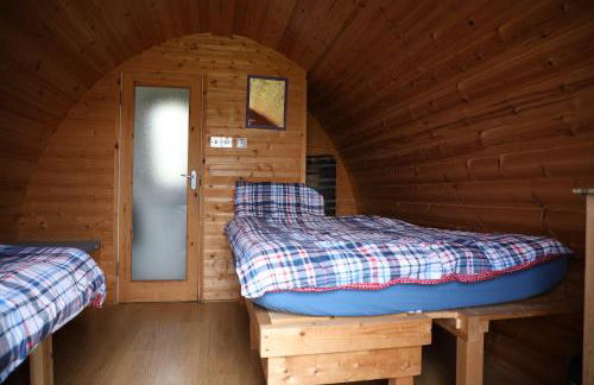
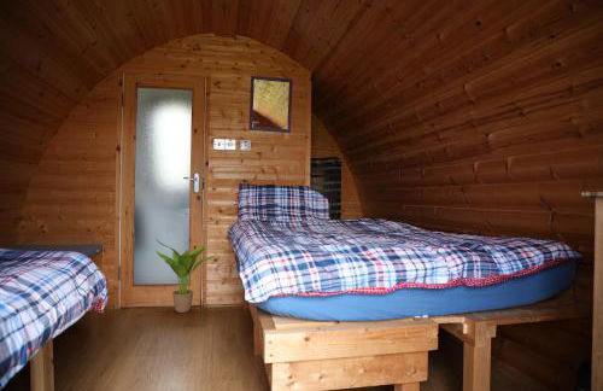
+ potted plant [156,238,217,314]
